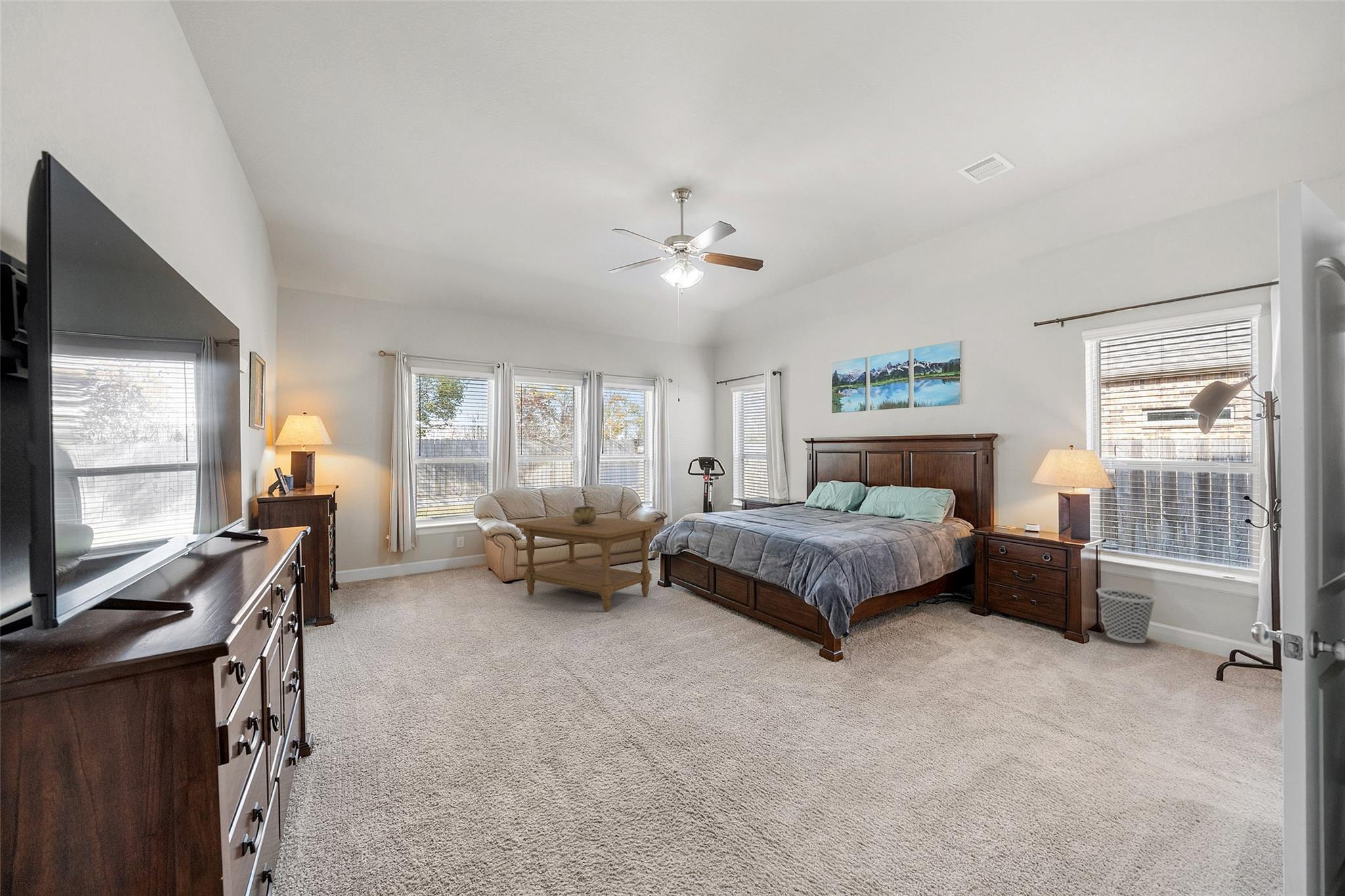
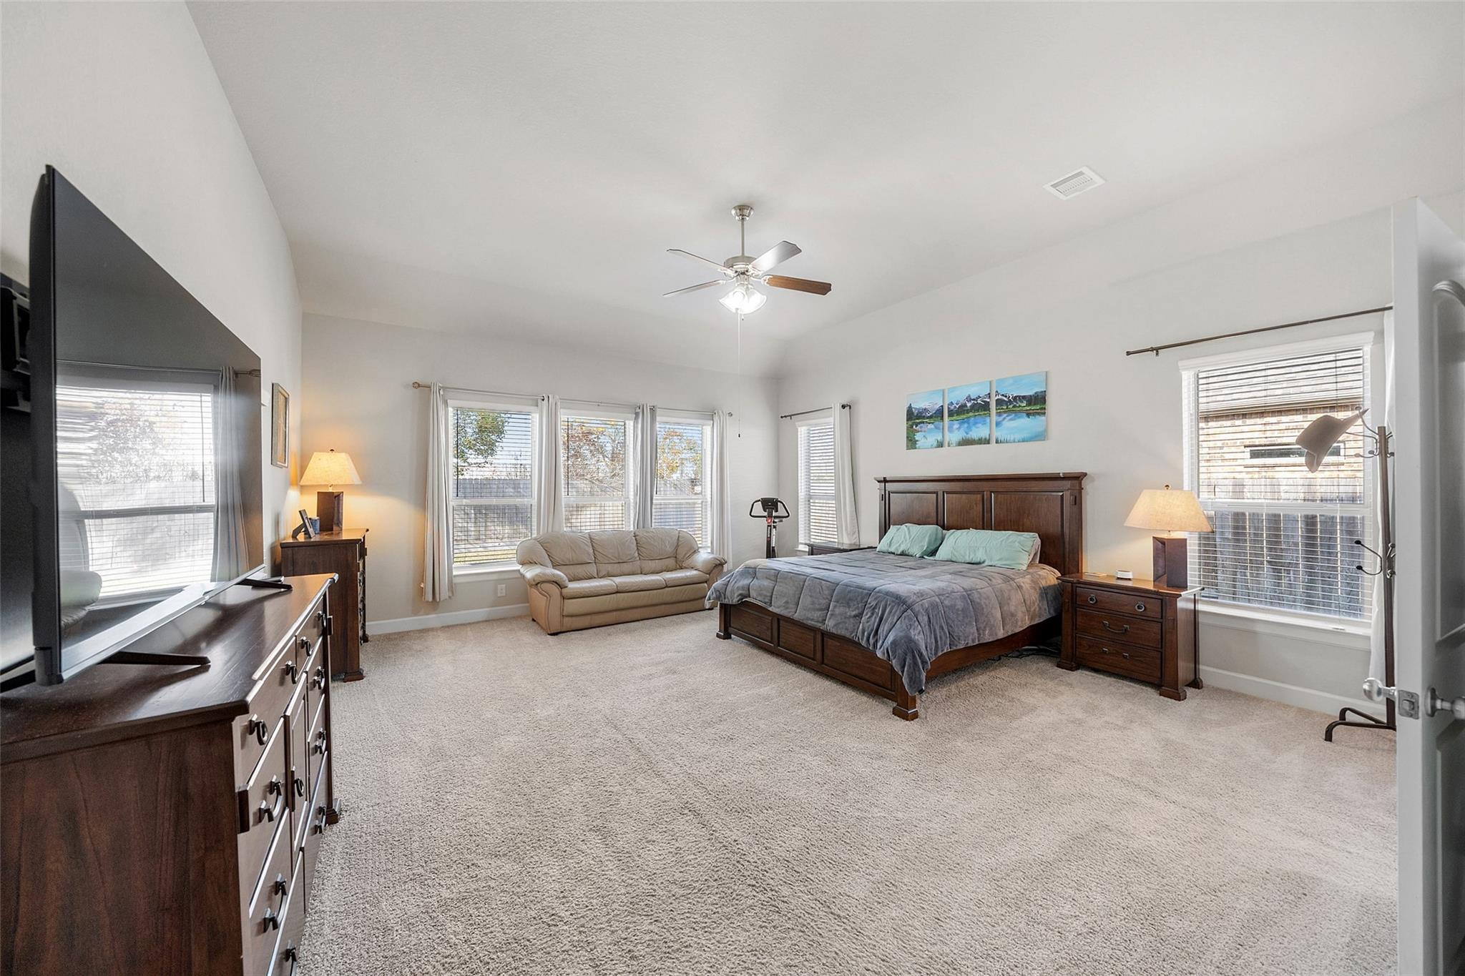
- coffee table [515,515,659,612]
- decorative bowl [572,505,597,526]
- wastebasket [1096,587,1157,644]
